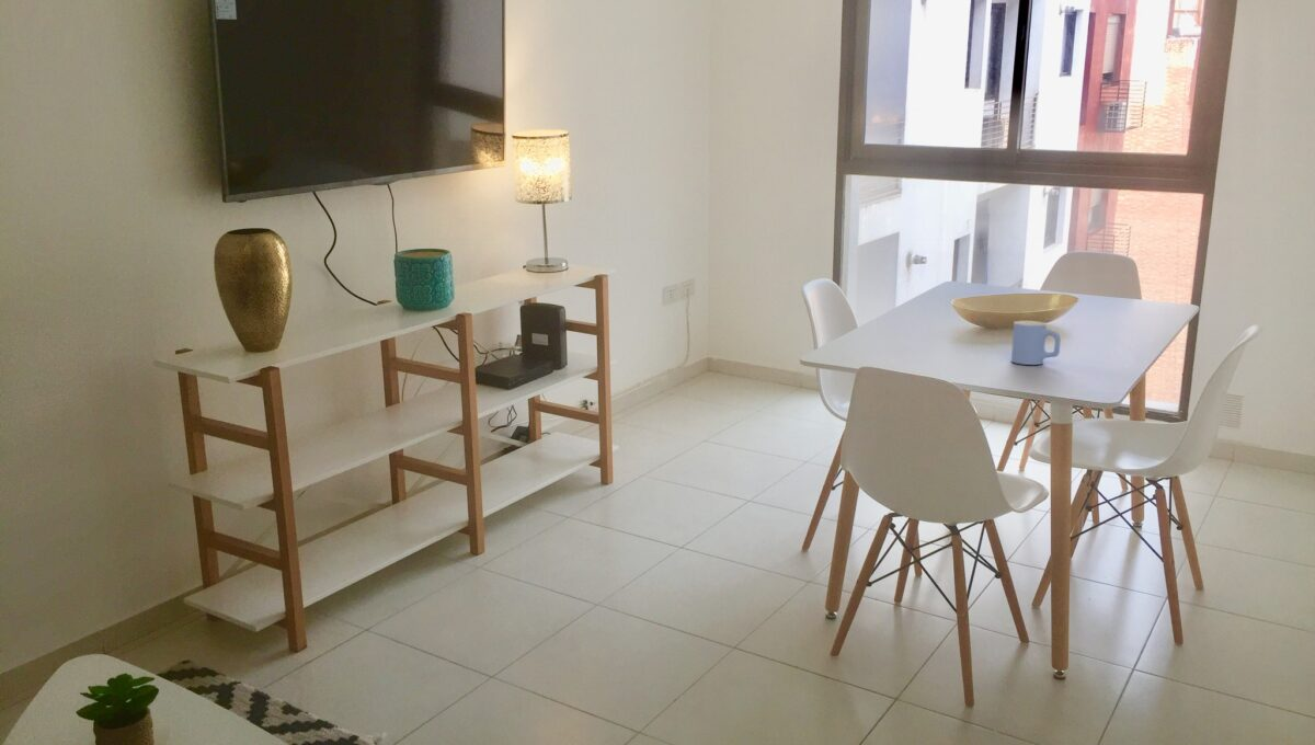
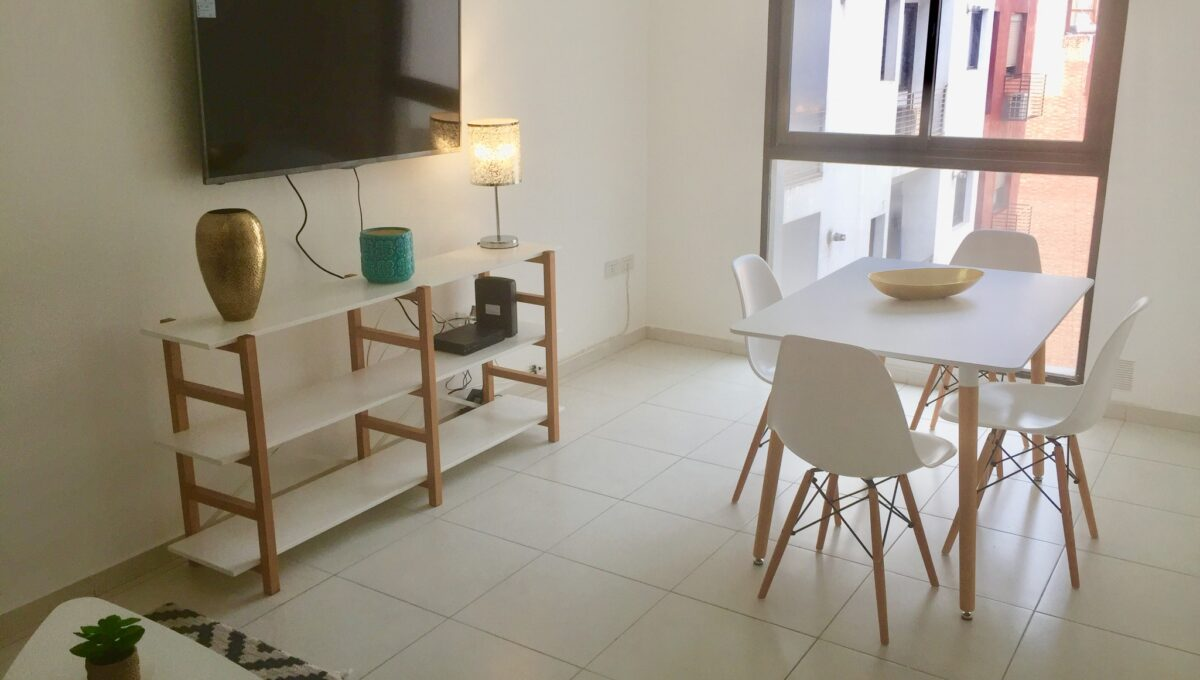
- mug [1010,320,1062,366]
